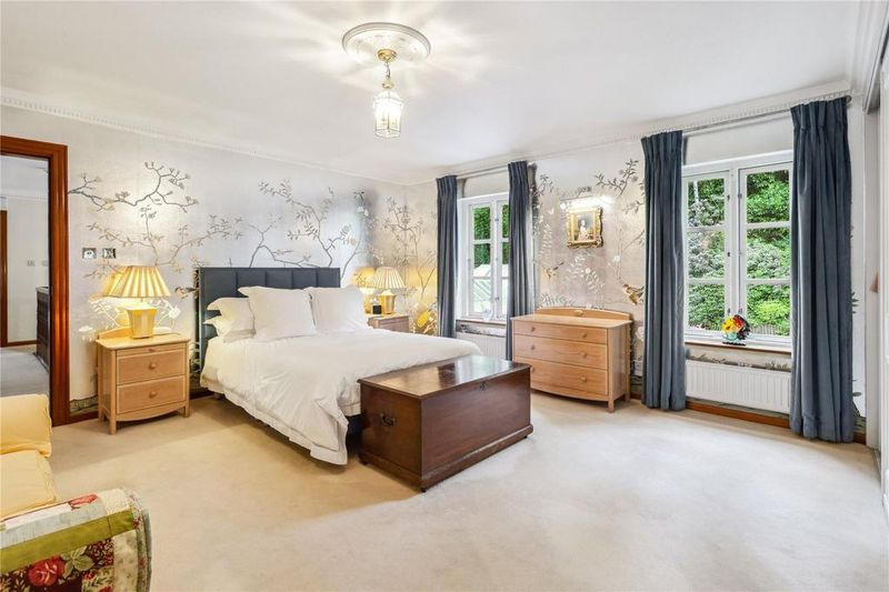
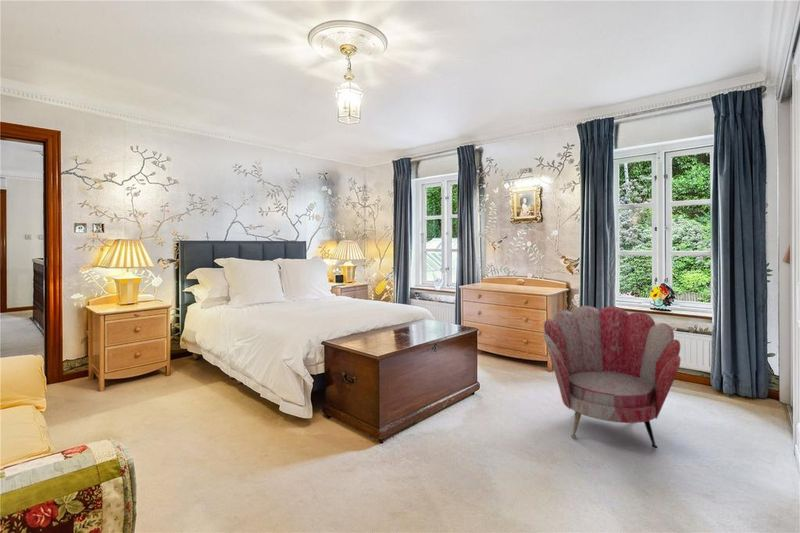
+ armchair [542,305,682,449]
